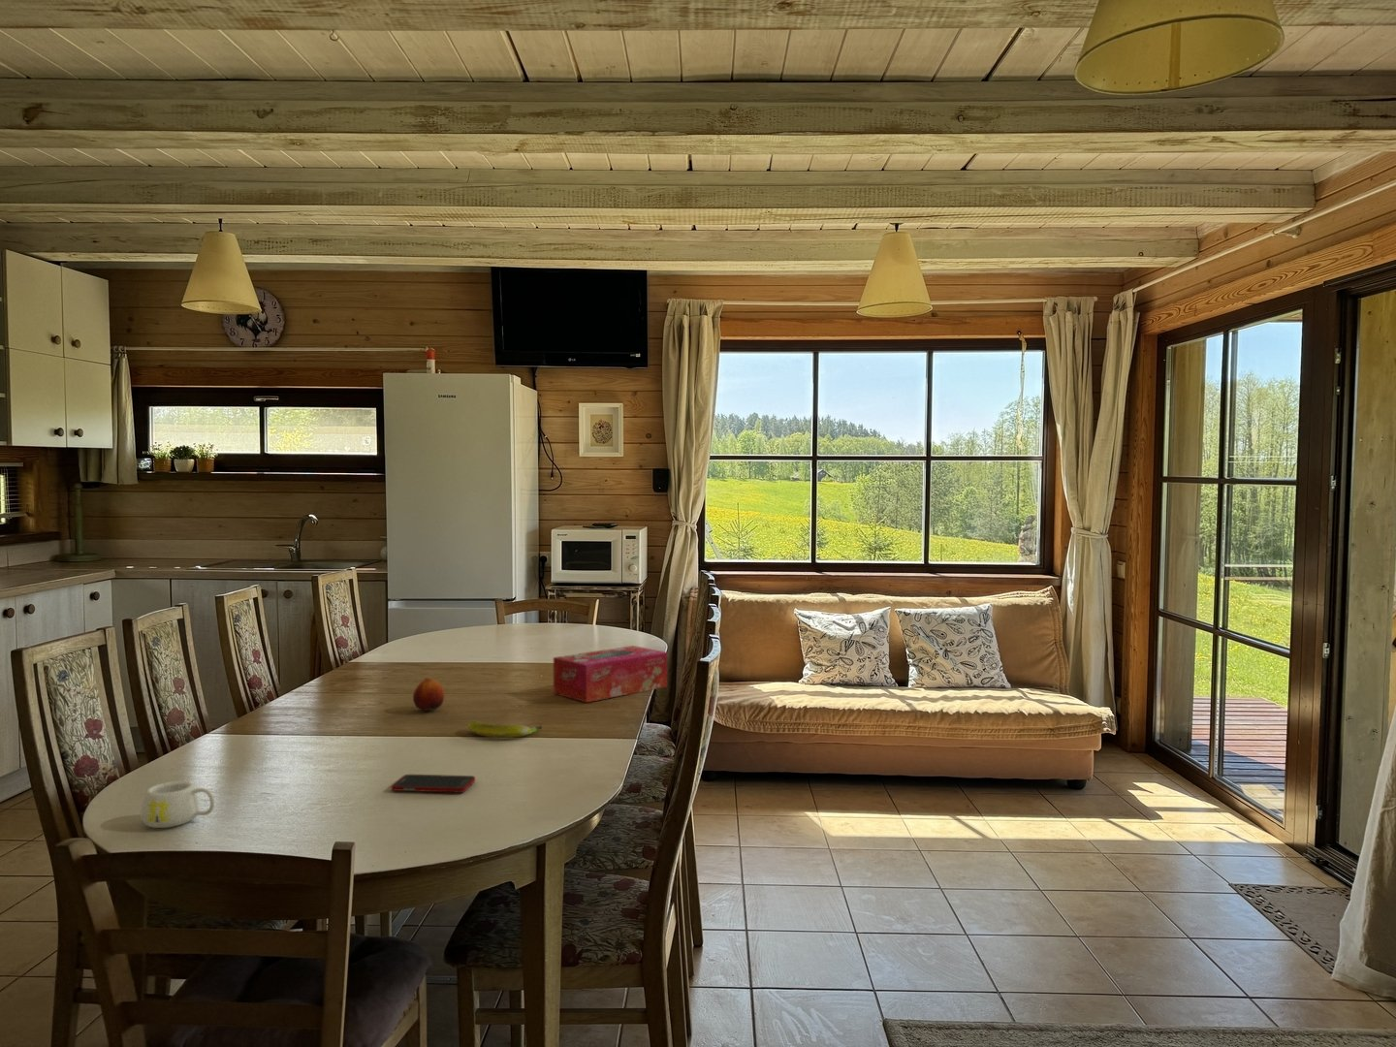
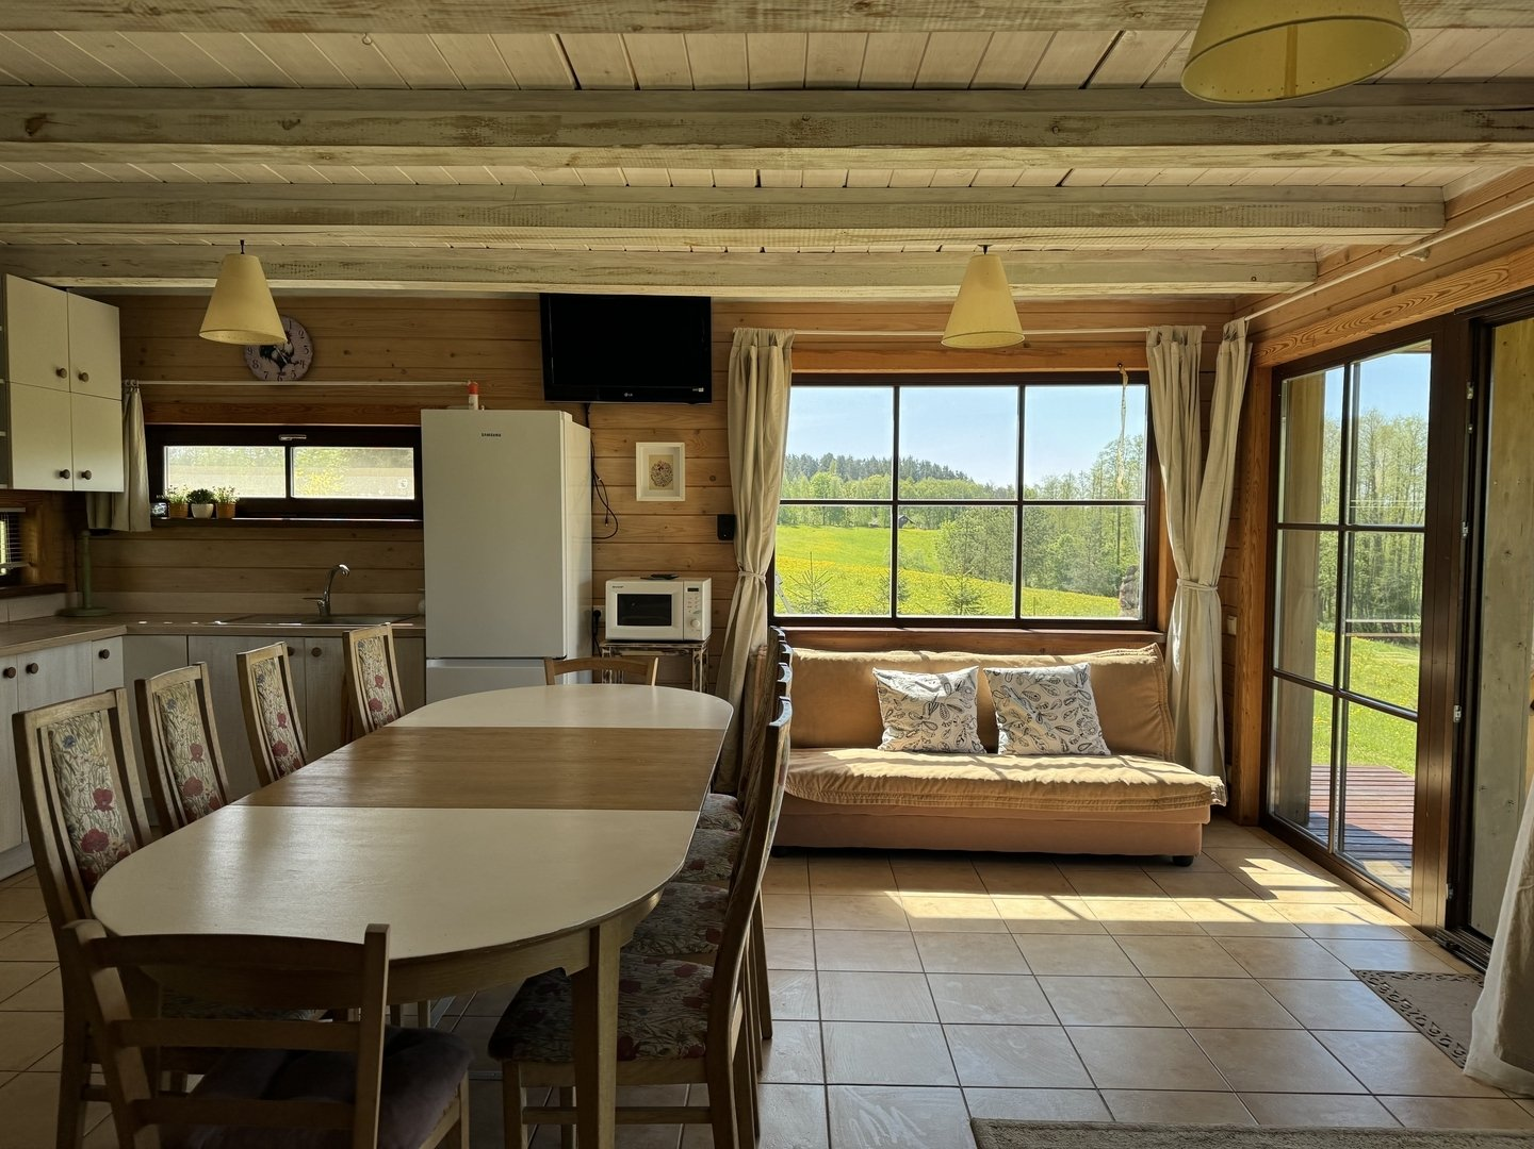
- cell phone [390,773,476,793]
- tissue box [553,644,668,703]
- banana [467,720,543,739]
- fruit [412,677,446,712]
- mug [140,781,215,829]
